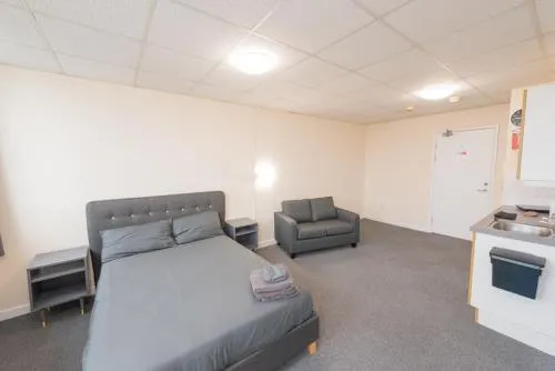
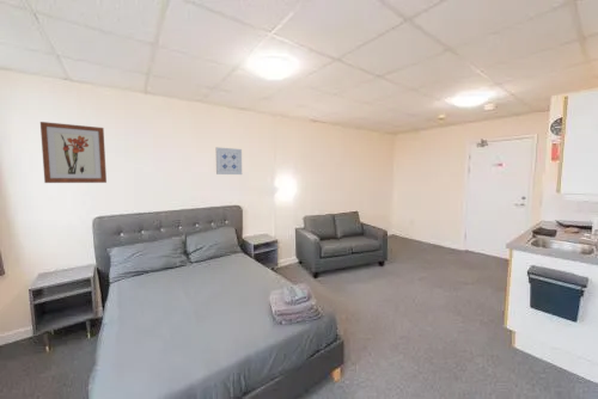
+ wall art [215,146,243,176]
+ wall art [39,121,108,184]
